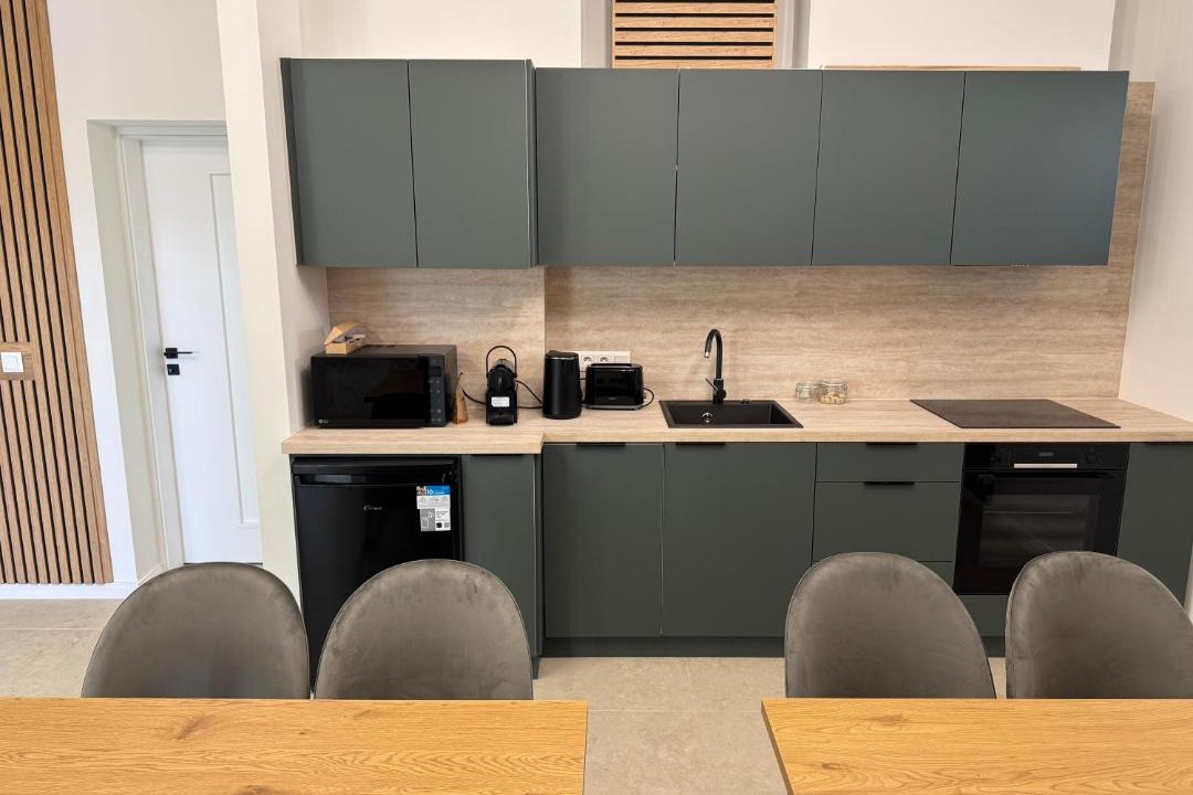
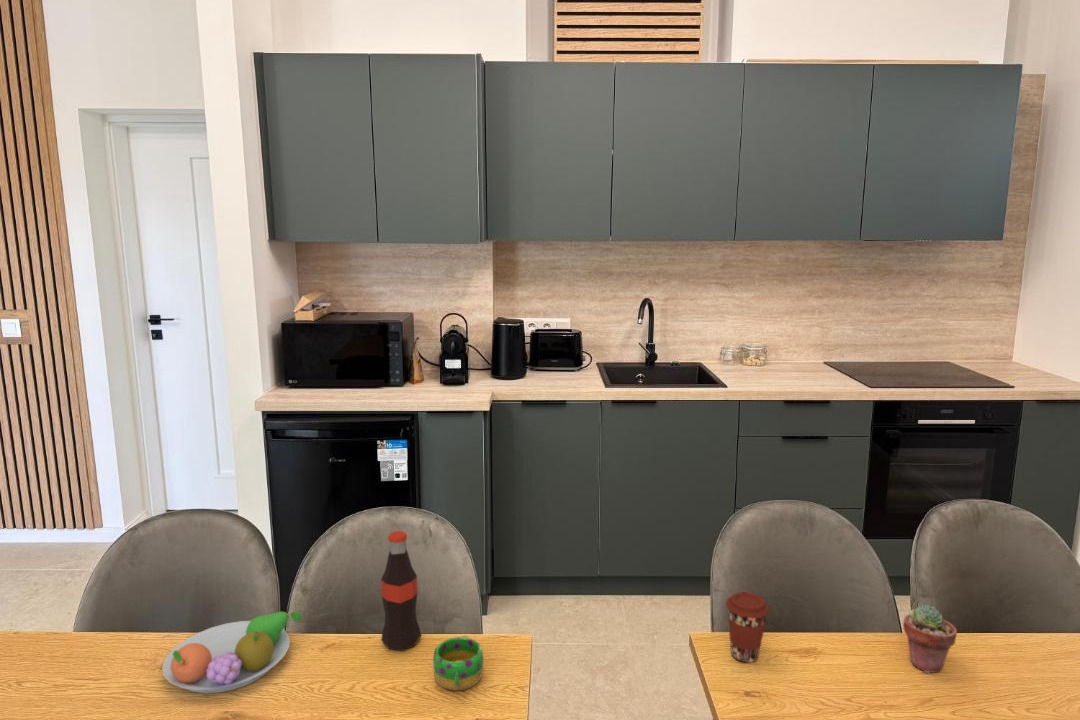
+ potted succulent [902,604,958,674]
+ mug [432,636,484,692]
+ coffee cup [725,591,771,664]
+ fruit bowl [161,610,302,694]
+ bottle [380,530,422,652]
